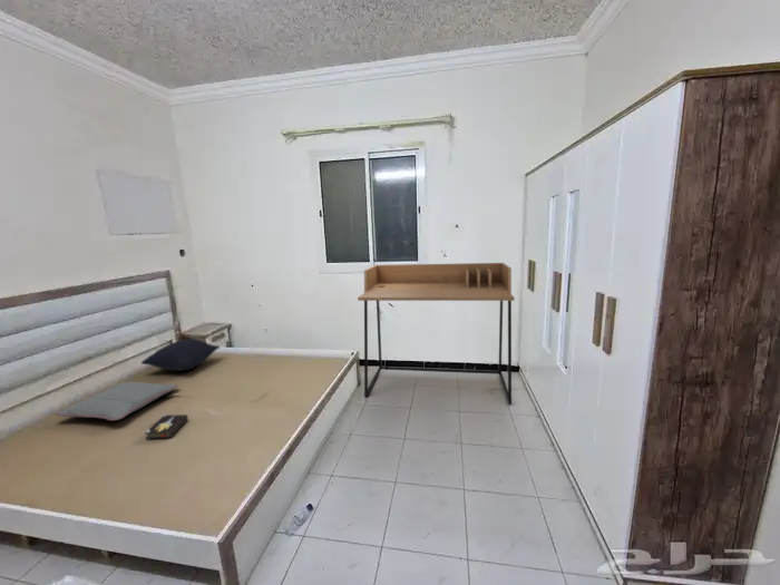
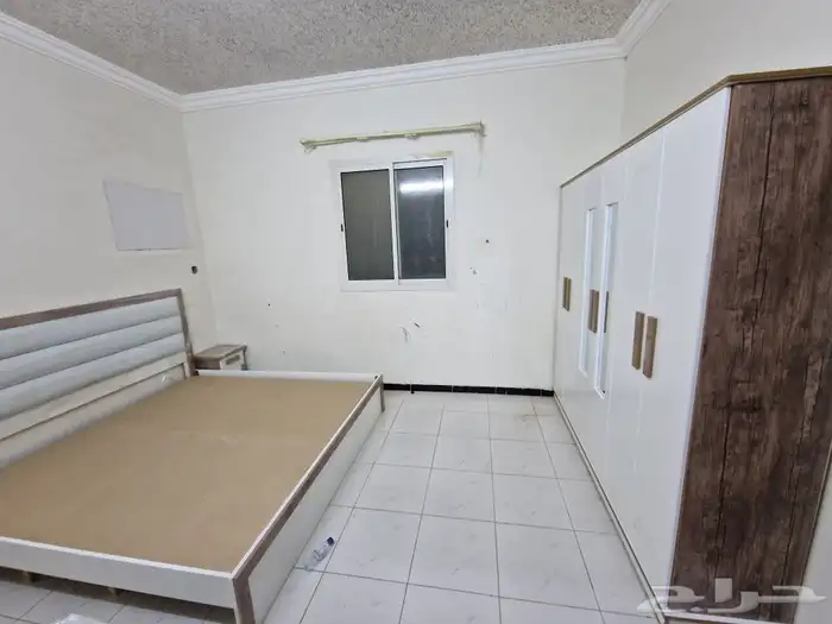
- pillow [56,381,179,421]
- desk [357,262,516,406]
- hardback book [144,413,188,440]
- pillow [140,338,221,372]
